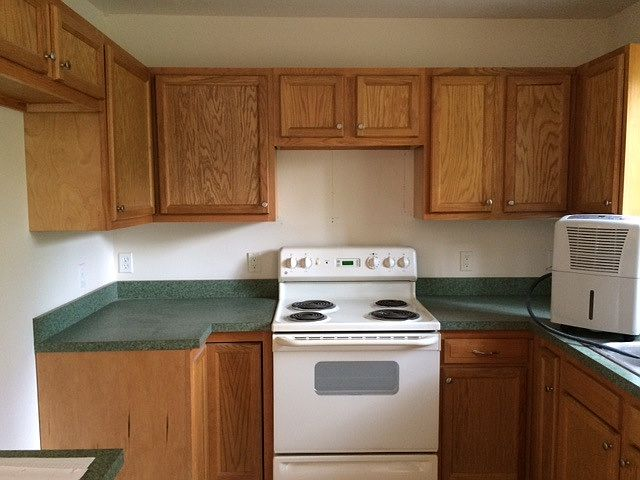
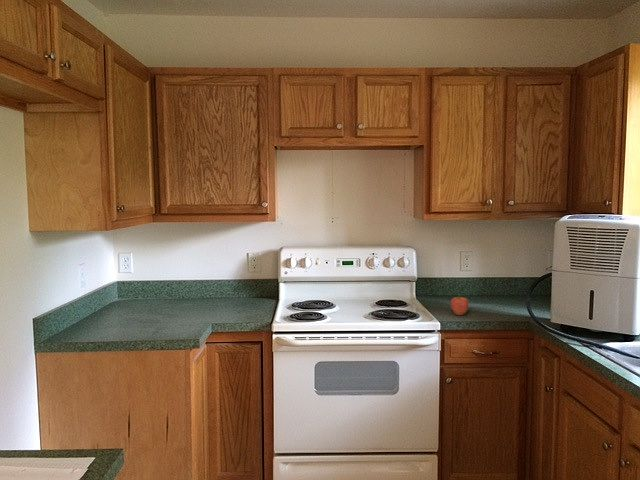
+ fruit [450,296,470,316]
